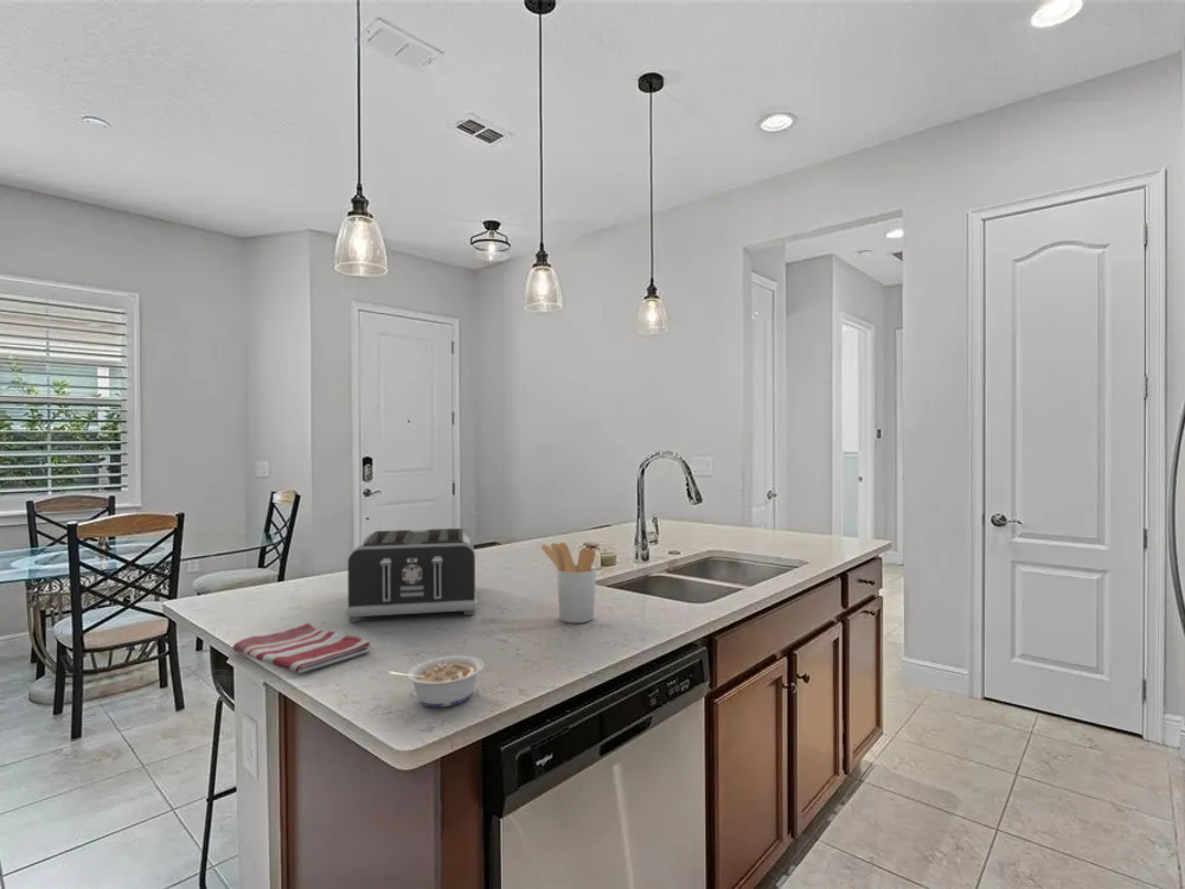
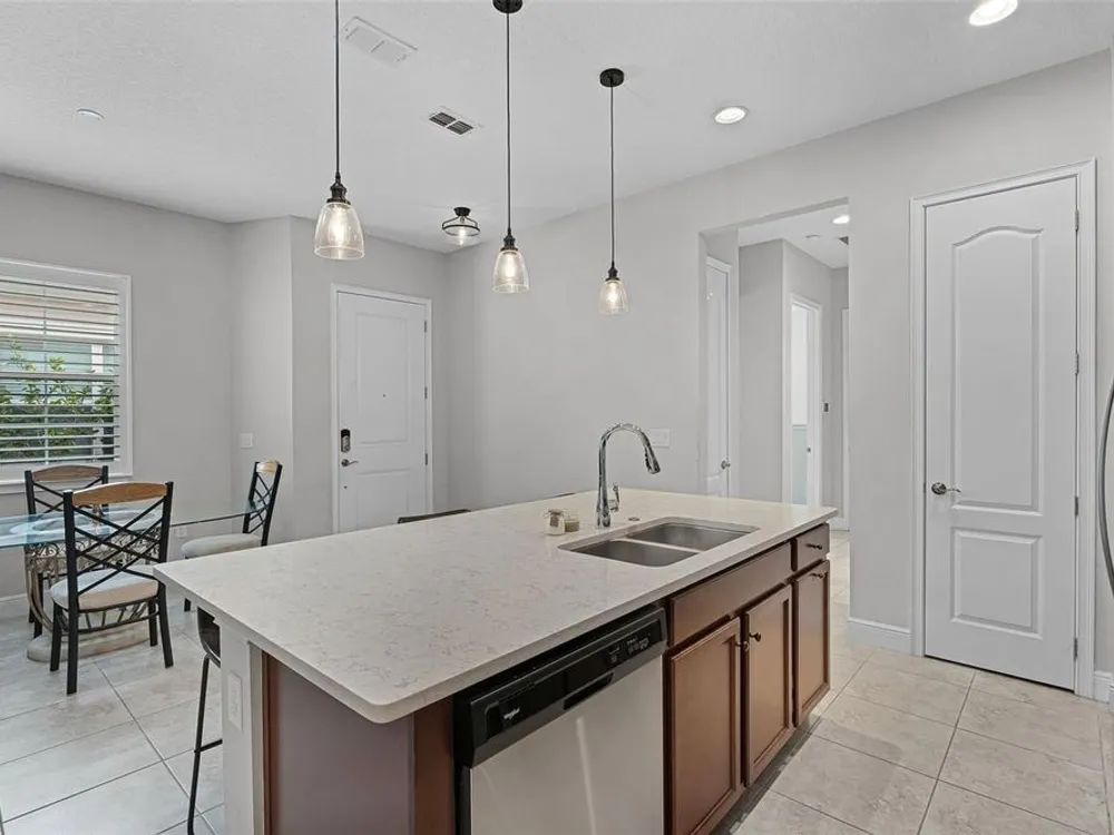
- utensil holder [540,542,597,623]
- toaster [345,527,479,622]
- dish towel [231,622,371,674]
- legume [387,654,485,709]
